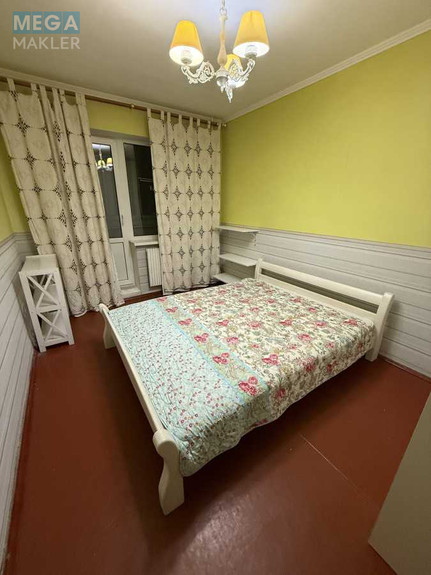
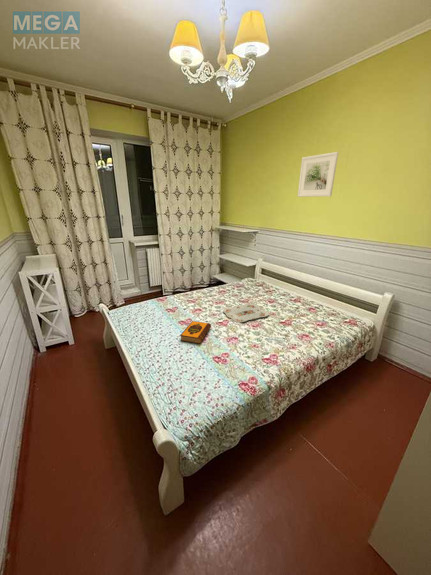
+ hardback book [179,320,212,345]
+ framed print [297,151,339,198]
+ serving tray [222,302,270,323]
